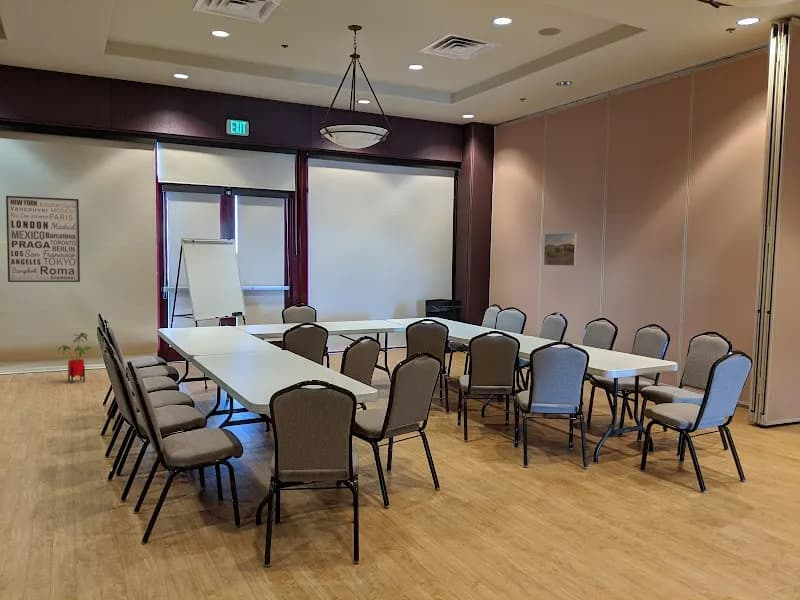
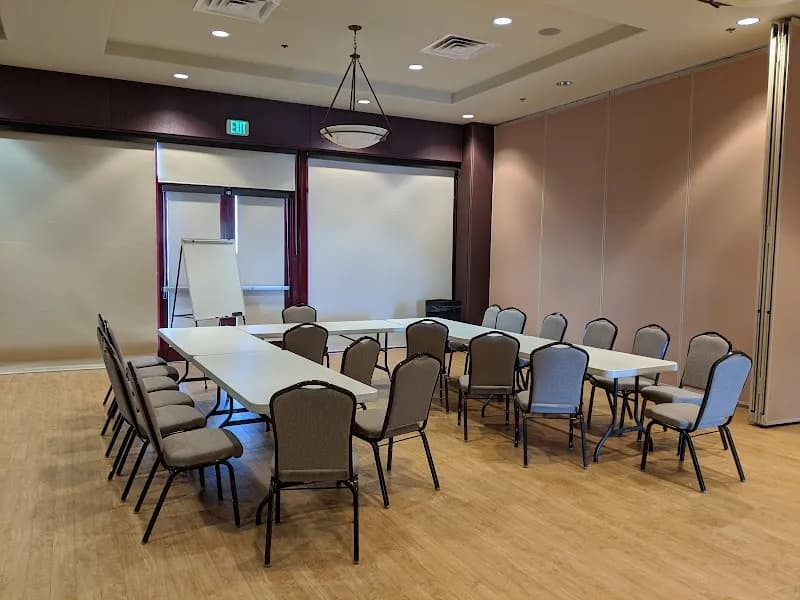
- wall art [5,195,81,283]
- house plant [57,332,94,384]
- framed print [543,231,578,267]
